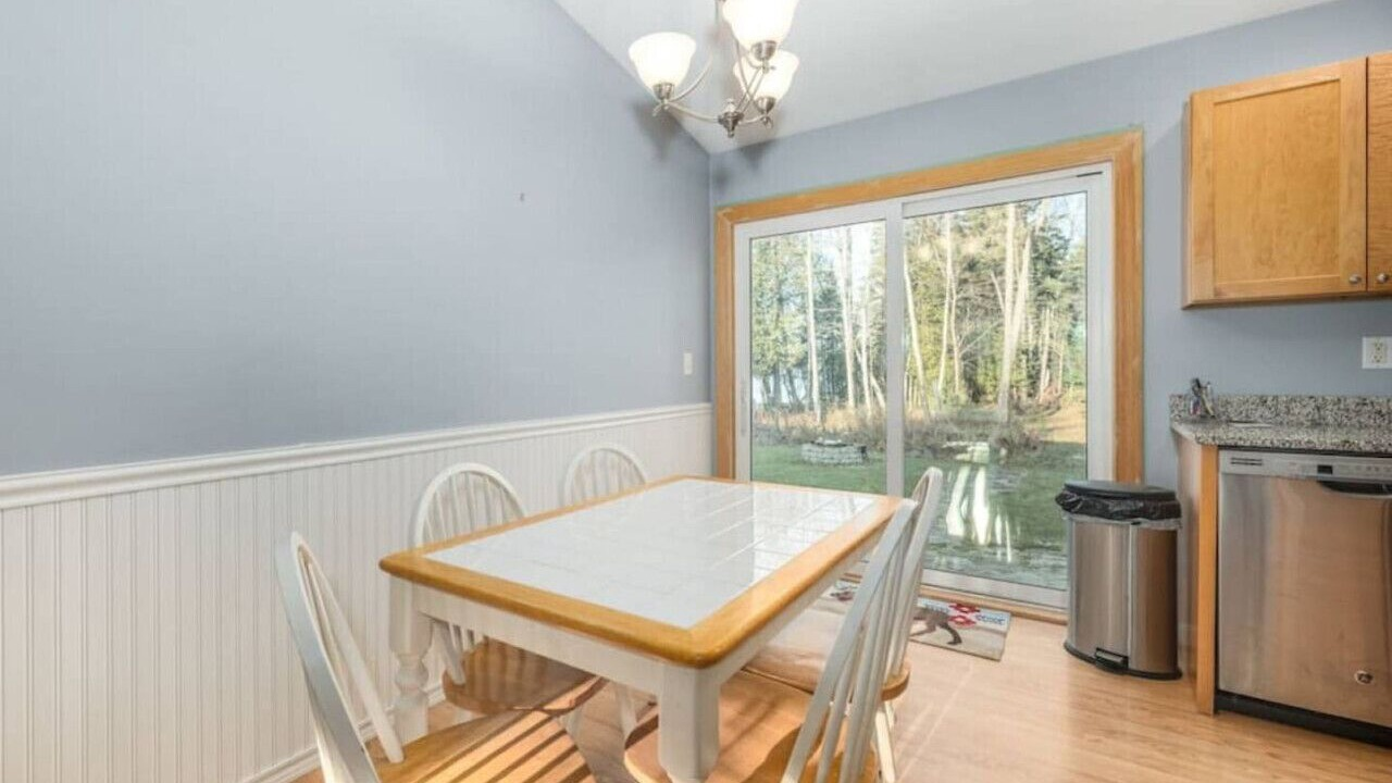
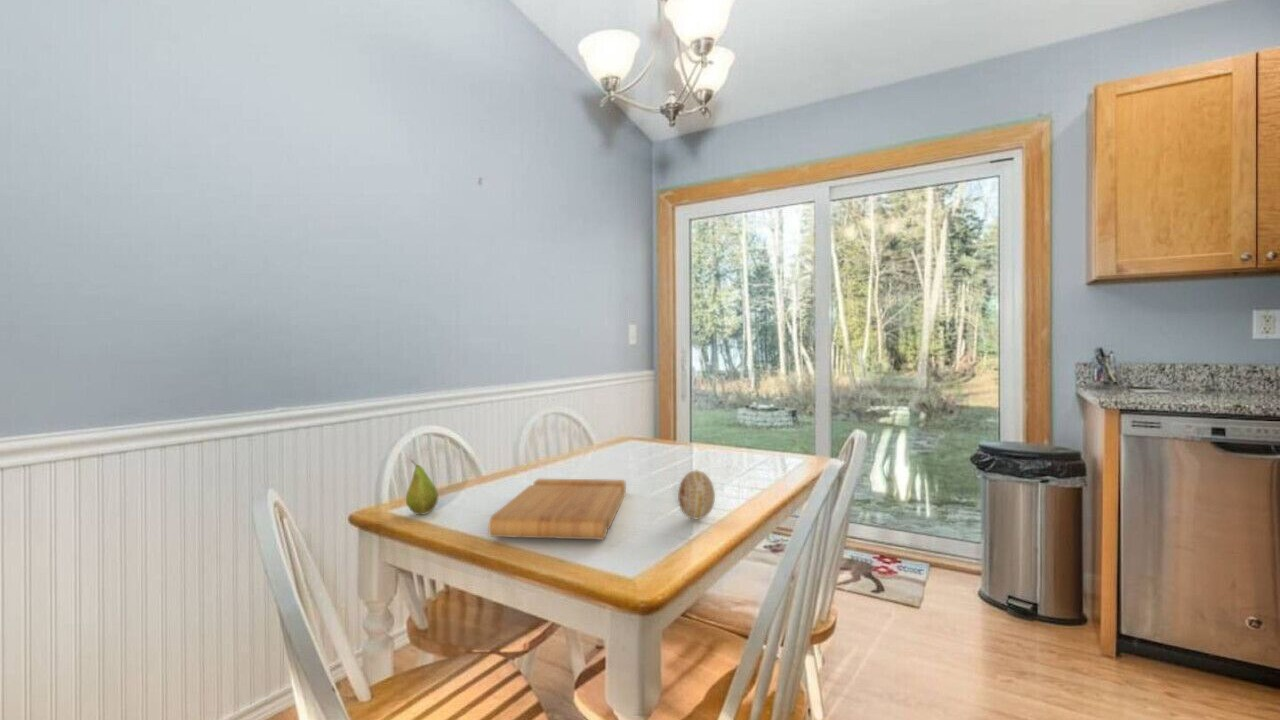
+ decorative egg [677,469,716,520]
+ cutting board [487,478,627,541]
+ fruit [405,459,439,516]
